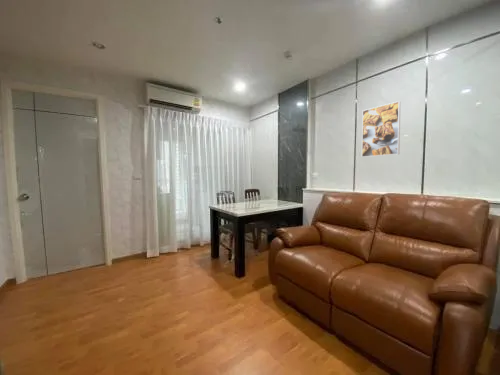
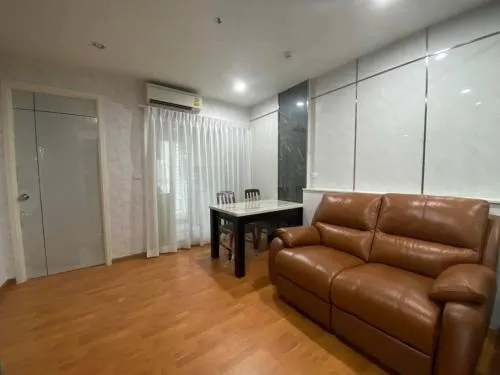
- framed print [361,100,402,158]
